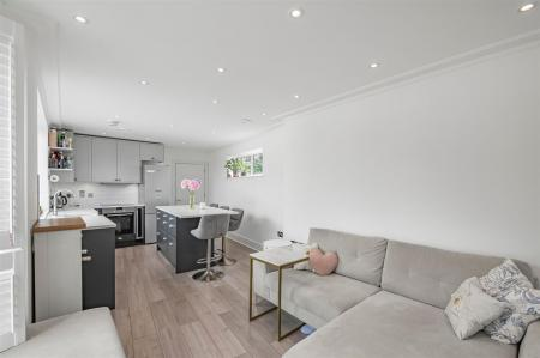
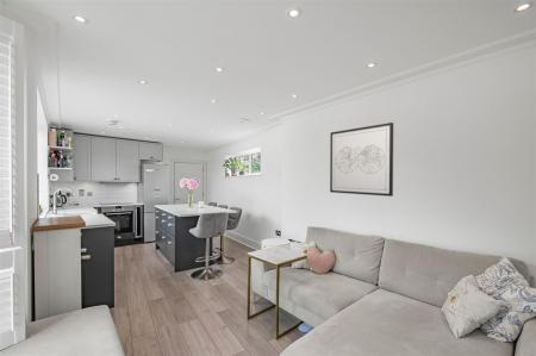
+ wall art [329,121,394,198]
